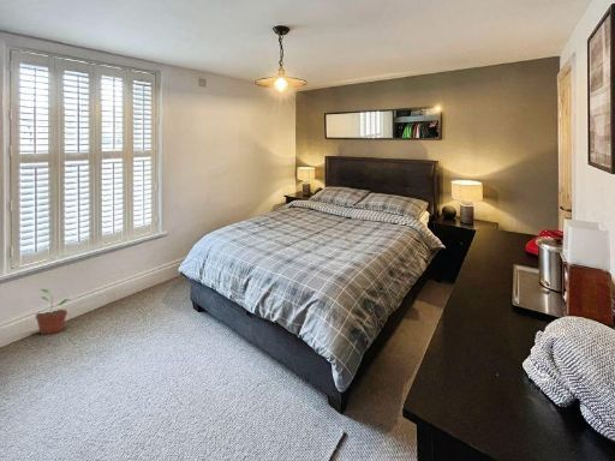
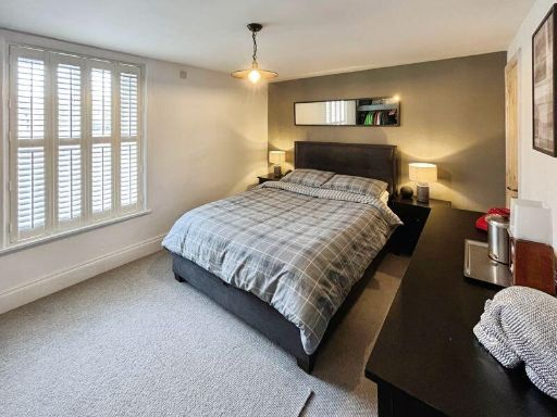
- potted plant [35,288,71,335]
